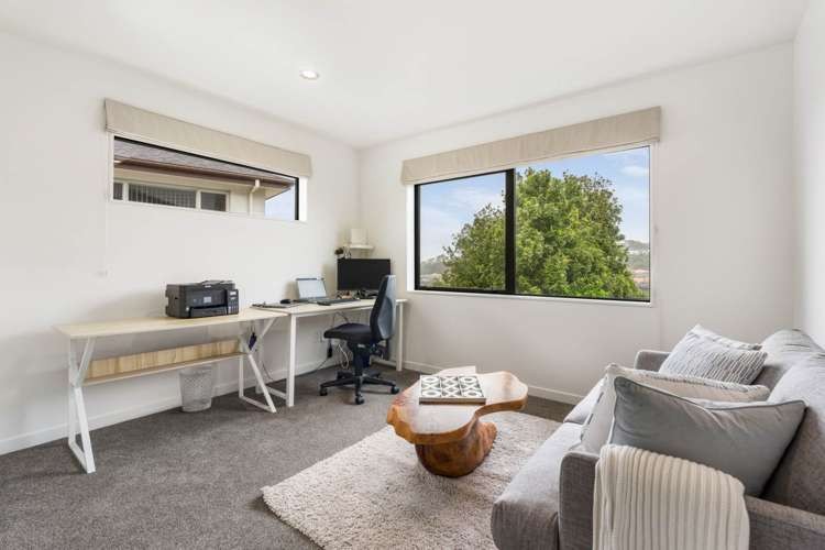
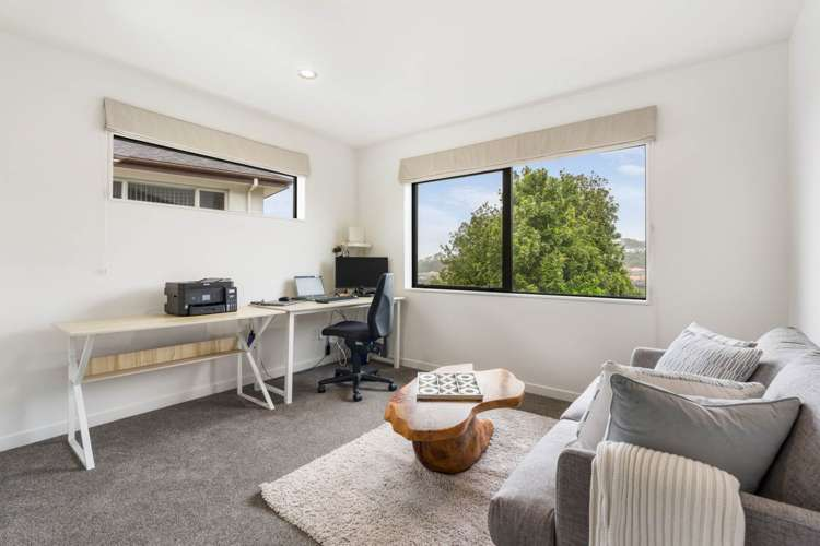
- wastebasket [178,365,216,413]
